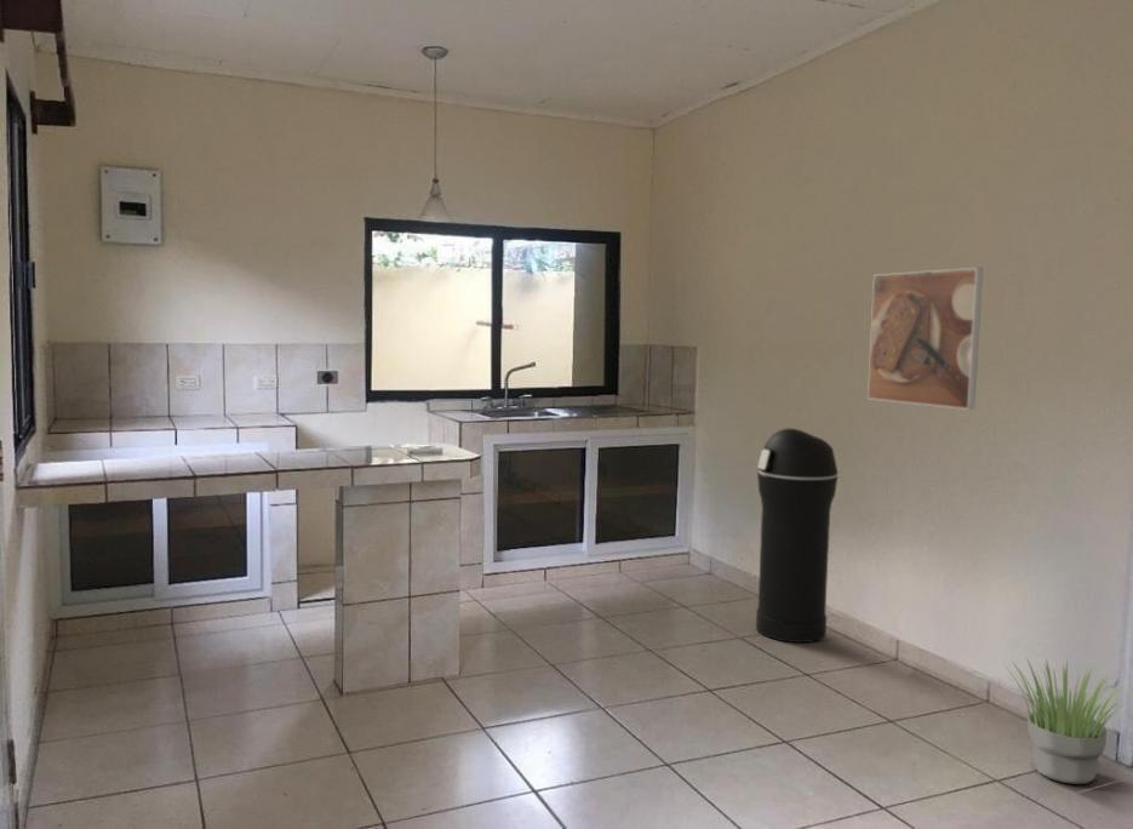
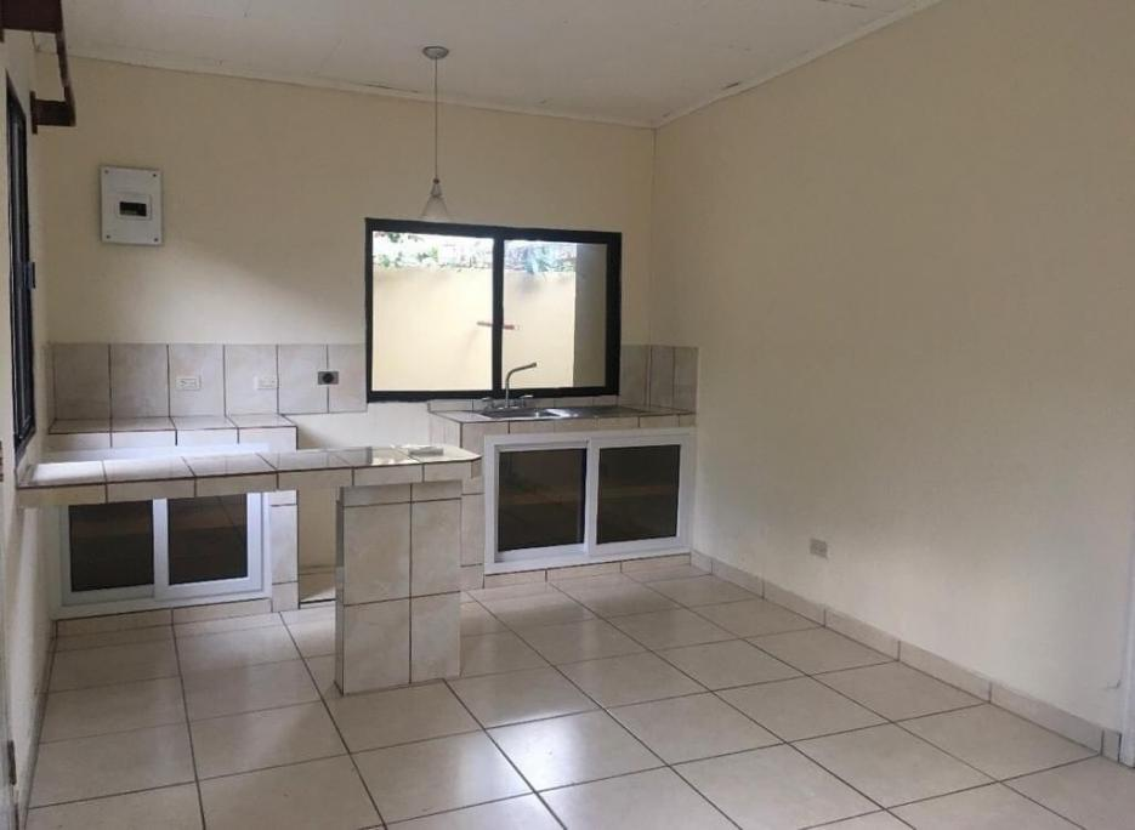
- potted plant [1003,657,1133,785]
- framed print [866,267,984,411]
- trash can [755,427,840,644]
